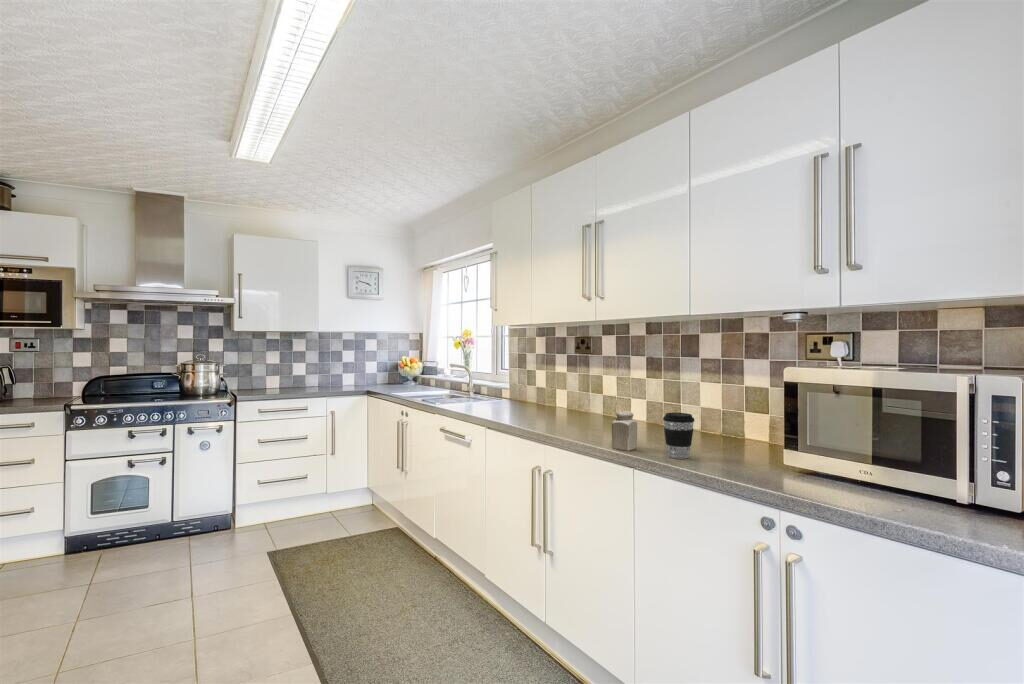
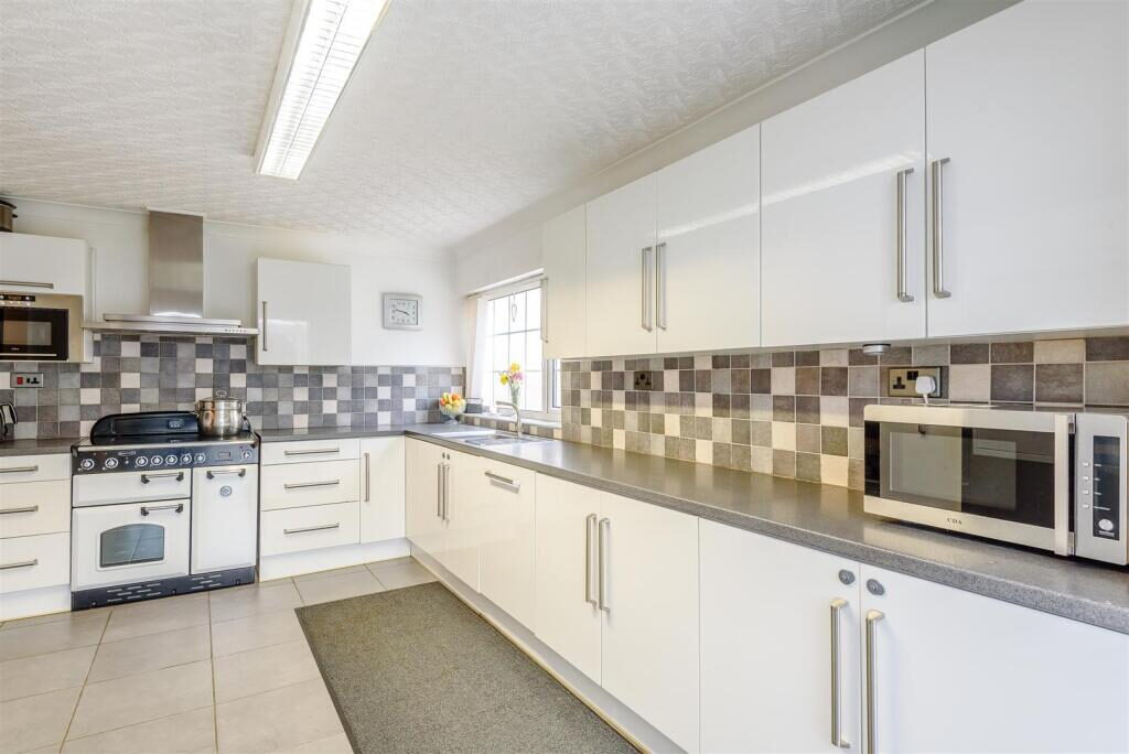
- coffee cup [662,412,695,460]
- salt shaker [611,410,638,452]
